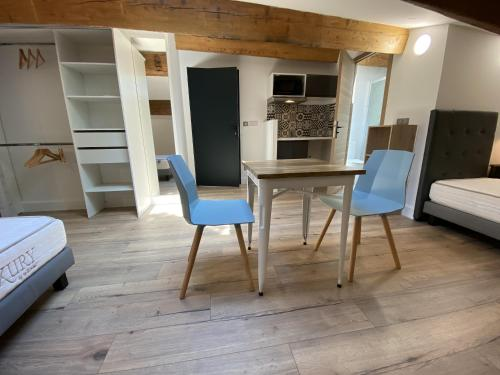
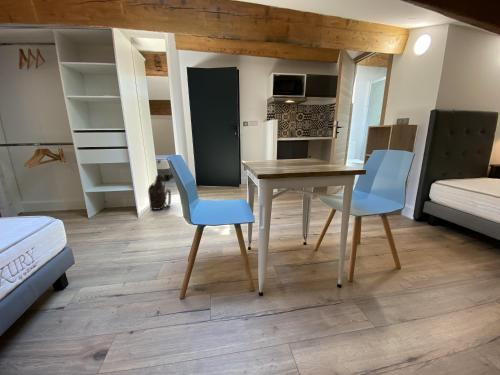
+ shoulder bag [147,173,172,211]
